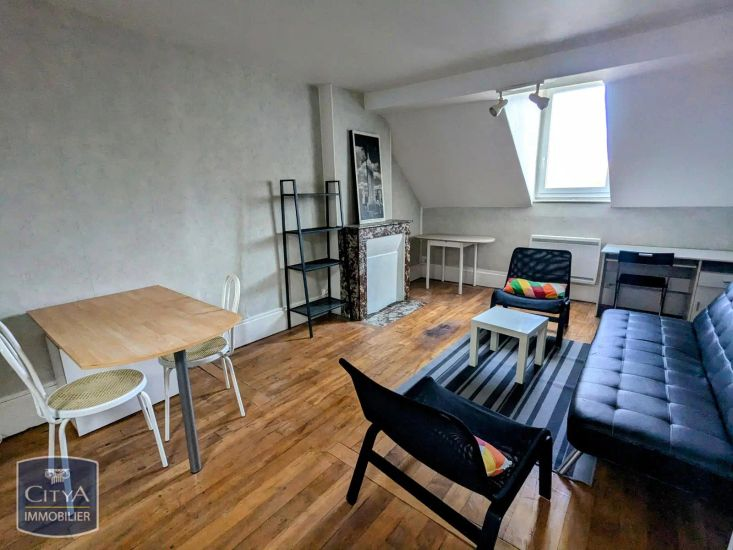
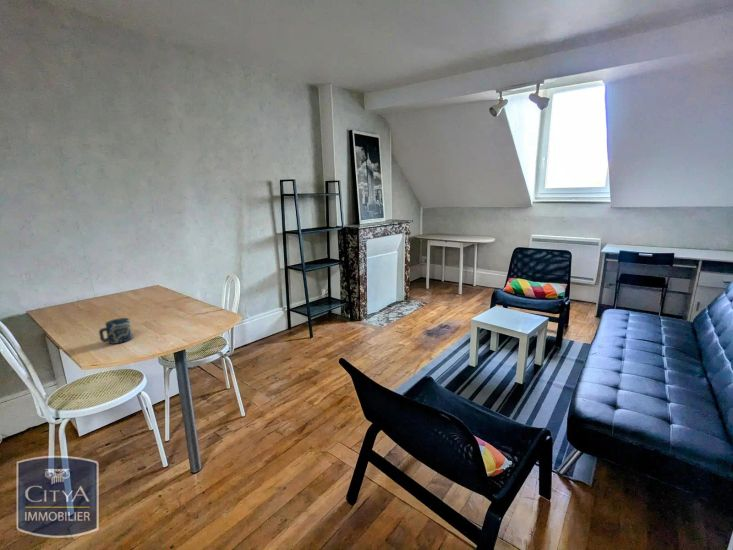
+ cup [98,317,134,345]
